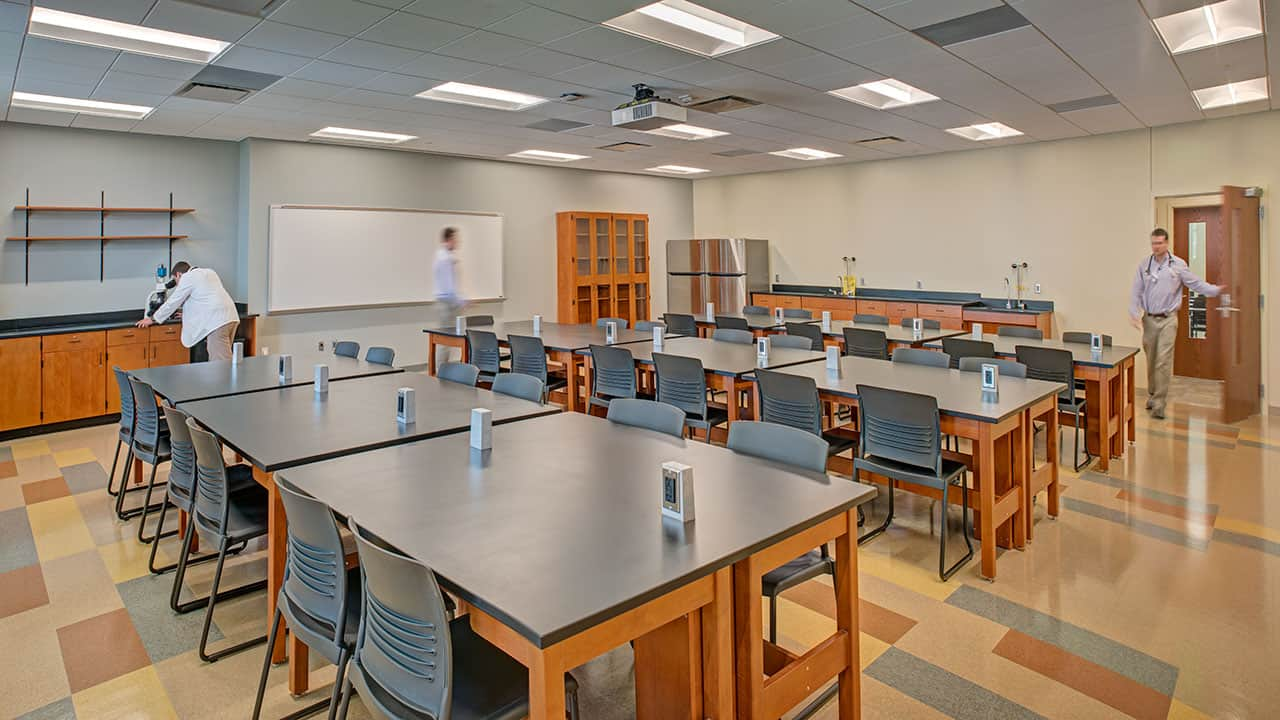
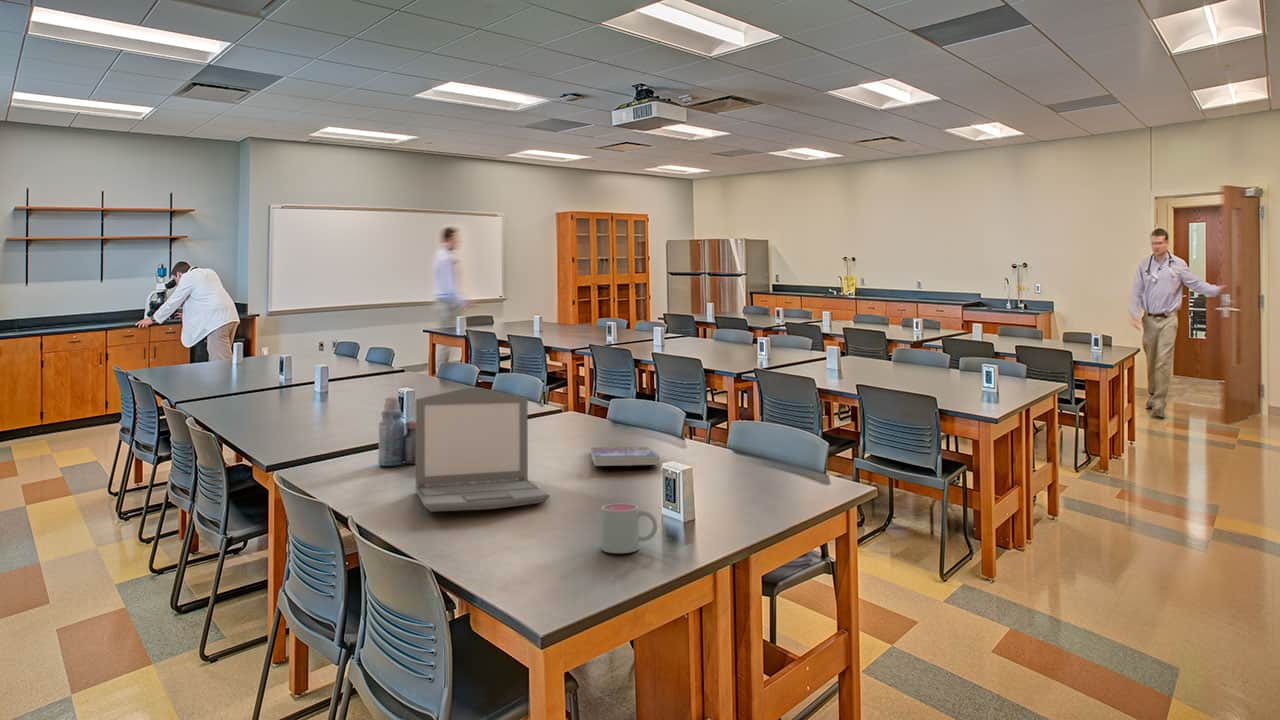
+ mug [600,503,658,554]
+ laptop [414,386,551,512]
+ bottle [377,396,416,467]
+ book [590,446,660,467]
